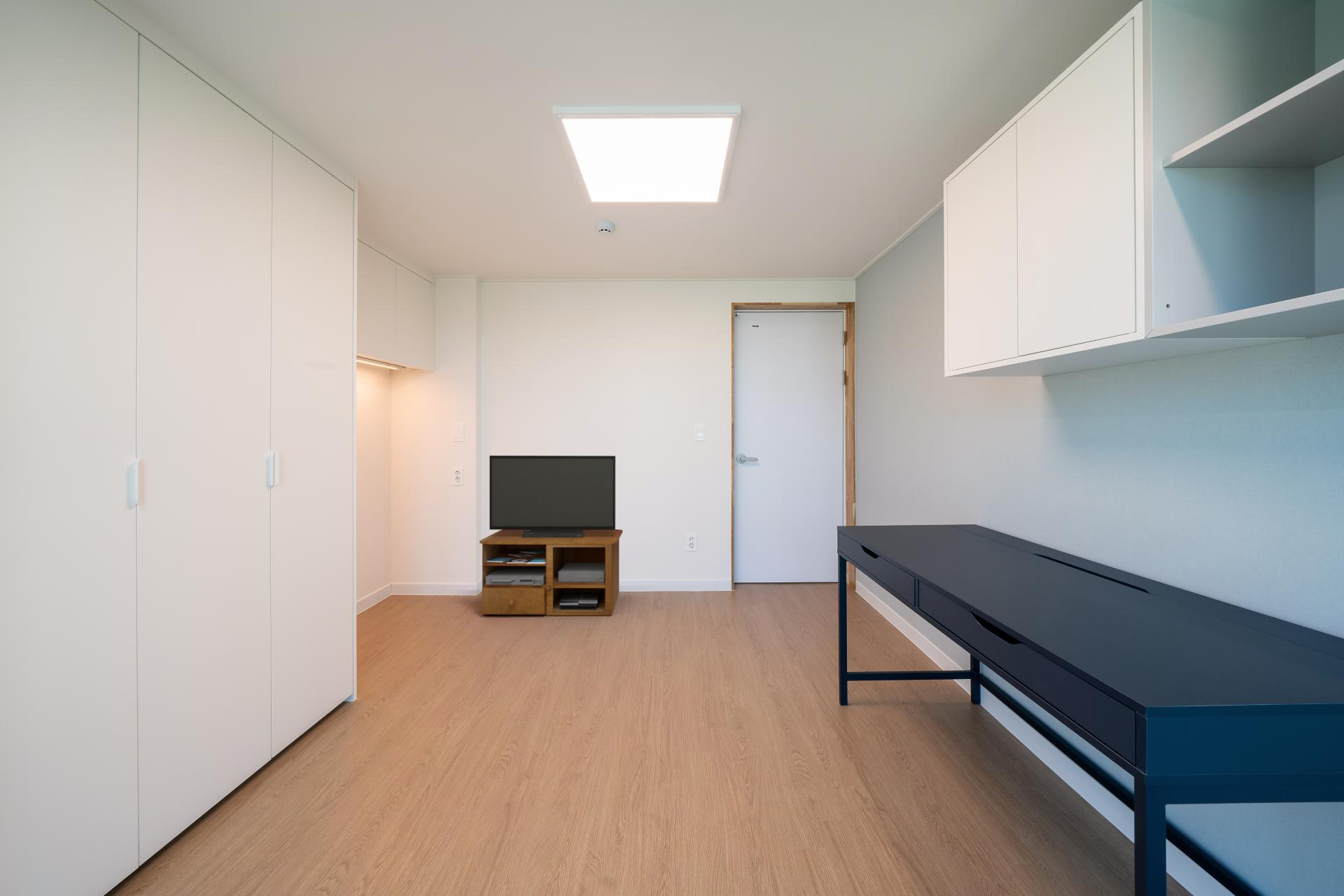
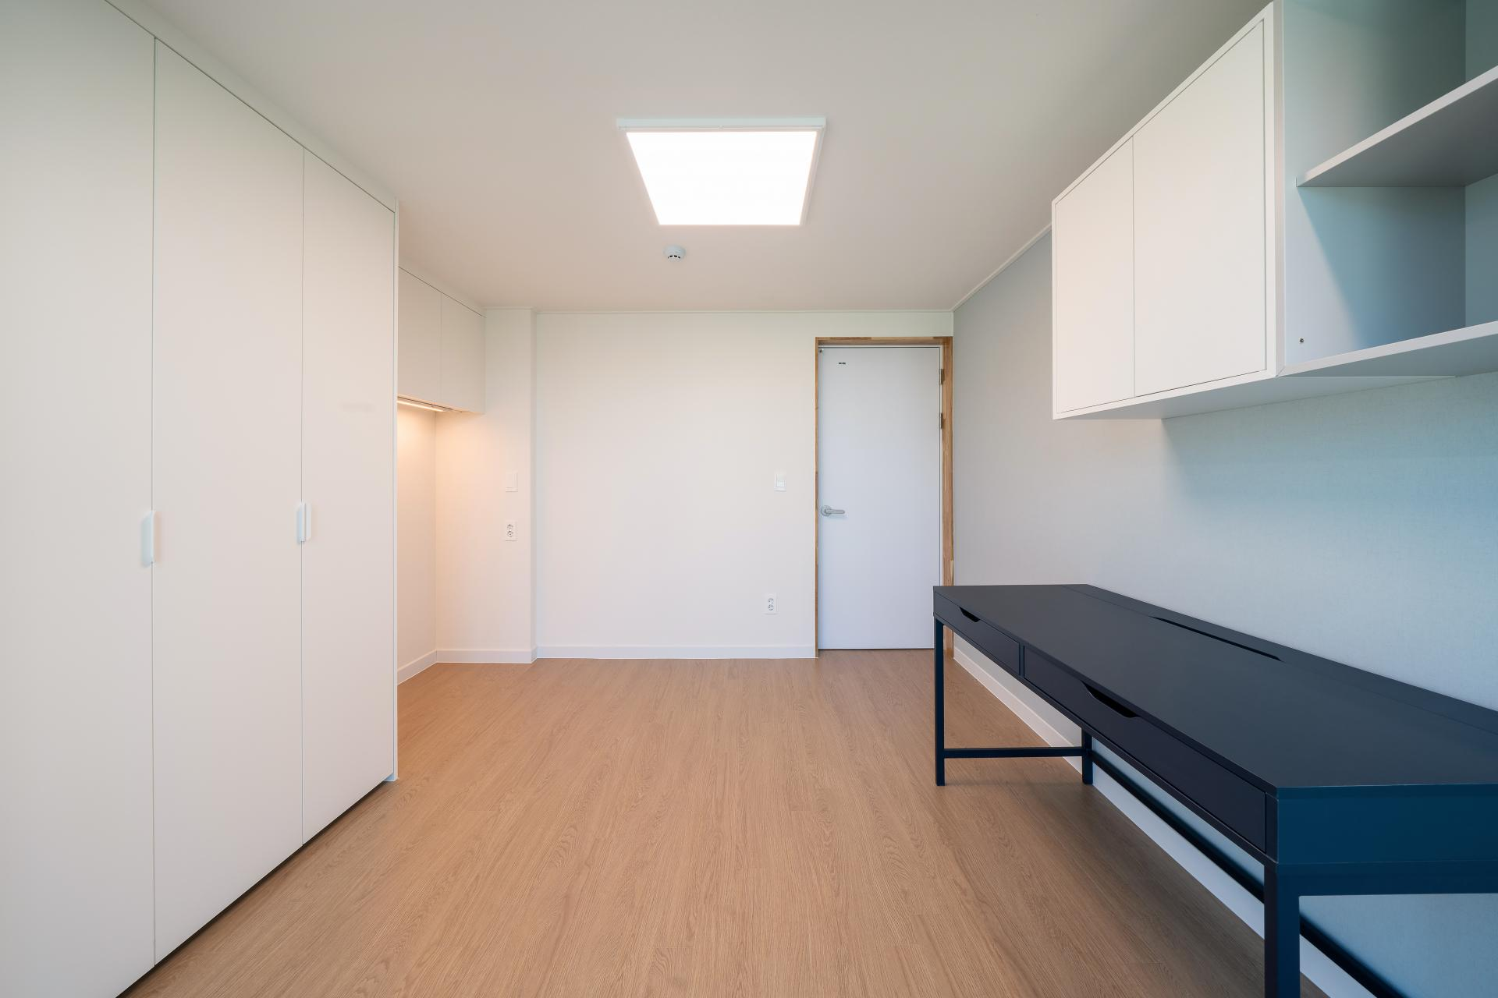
- tv stand [479,455,624,616]
